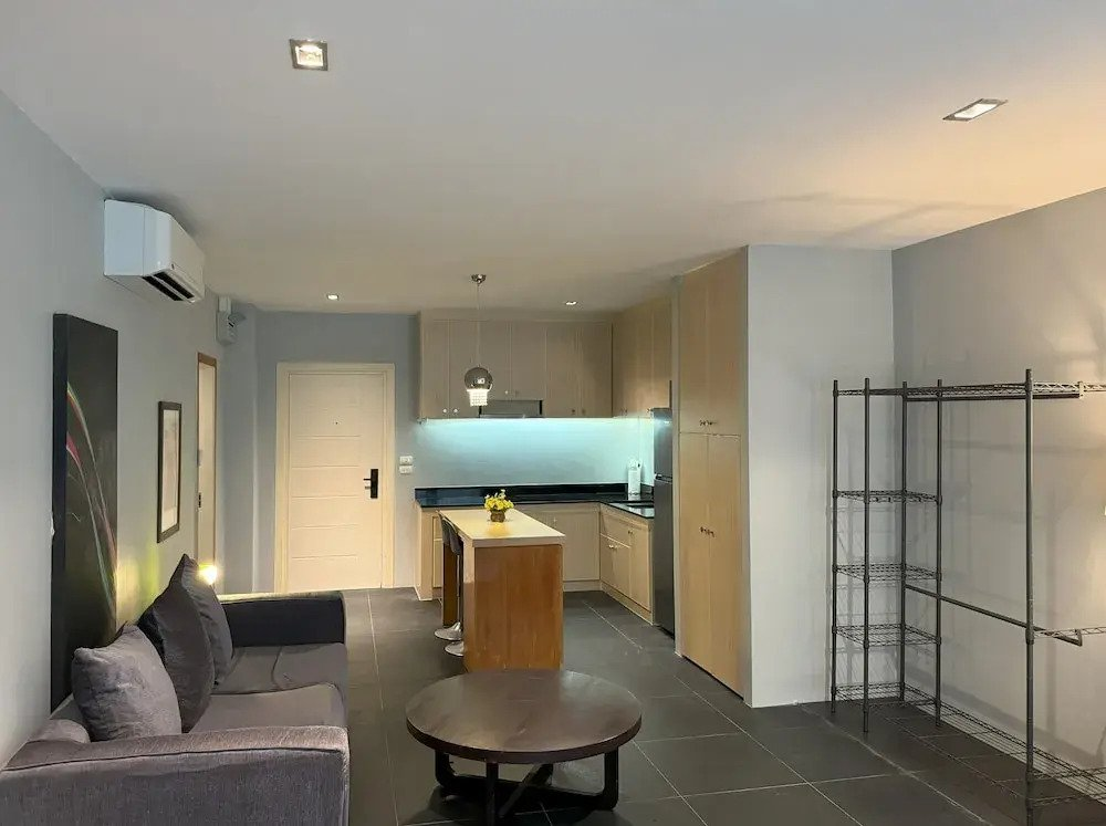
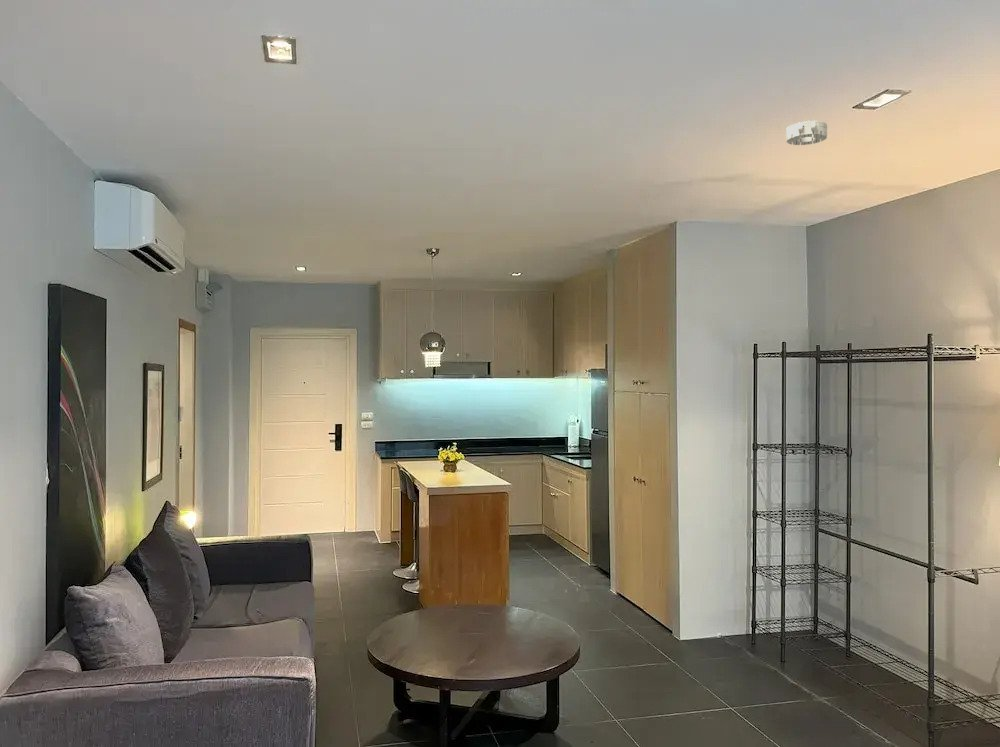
+ smoke detector [785,120,828,146]
